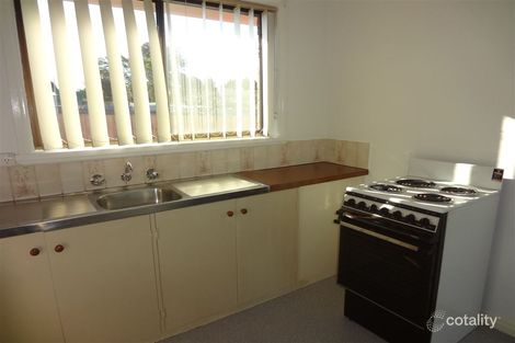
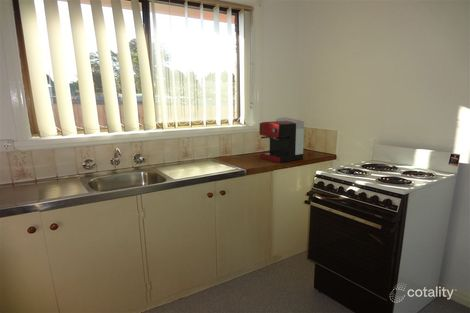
+ coffee maker [259,116,305,164]
